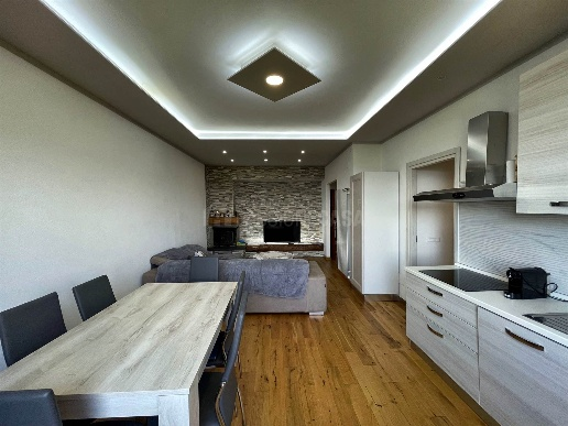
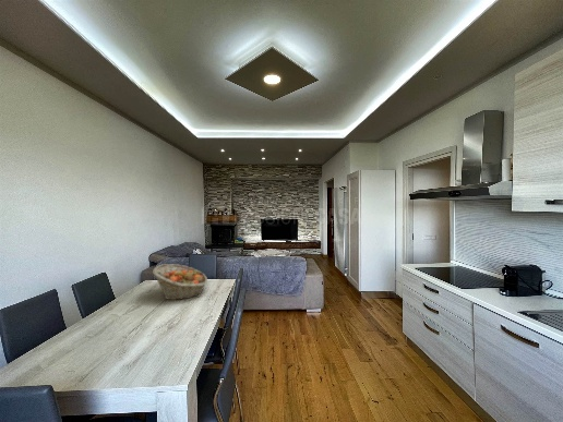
+ fruit basket [152,263,208,301]
